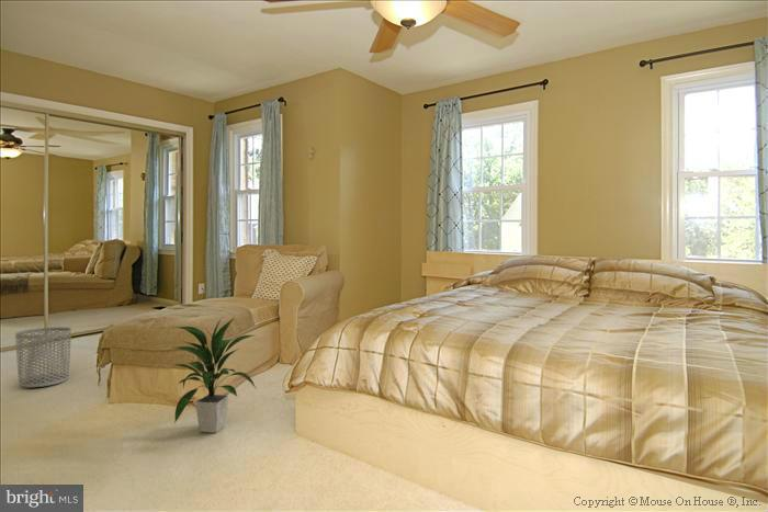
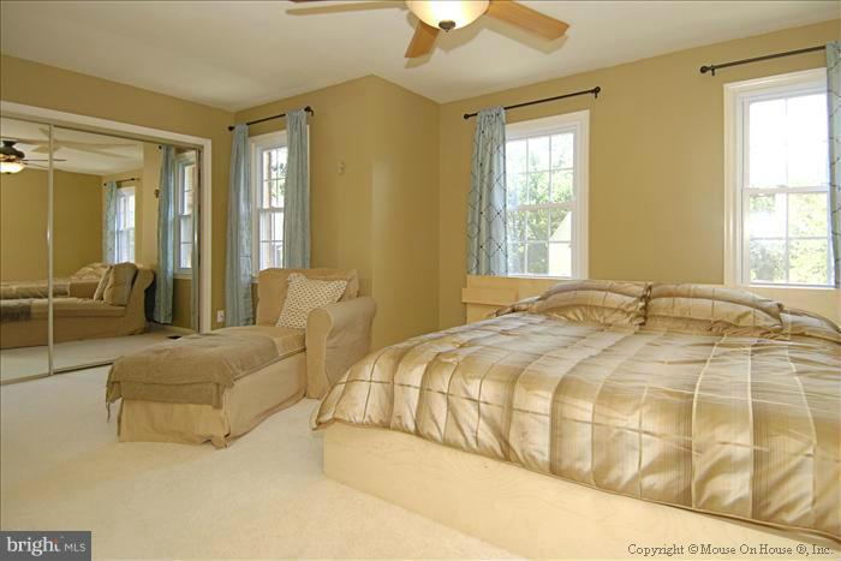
- waste bin [14,327,72,388]
- indoor plant [170,316,258,434]
